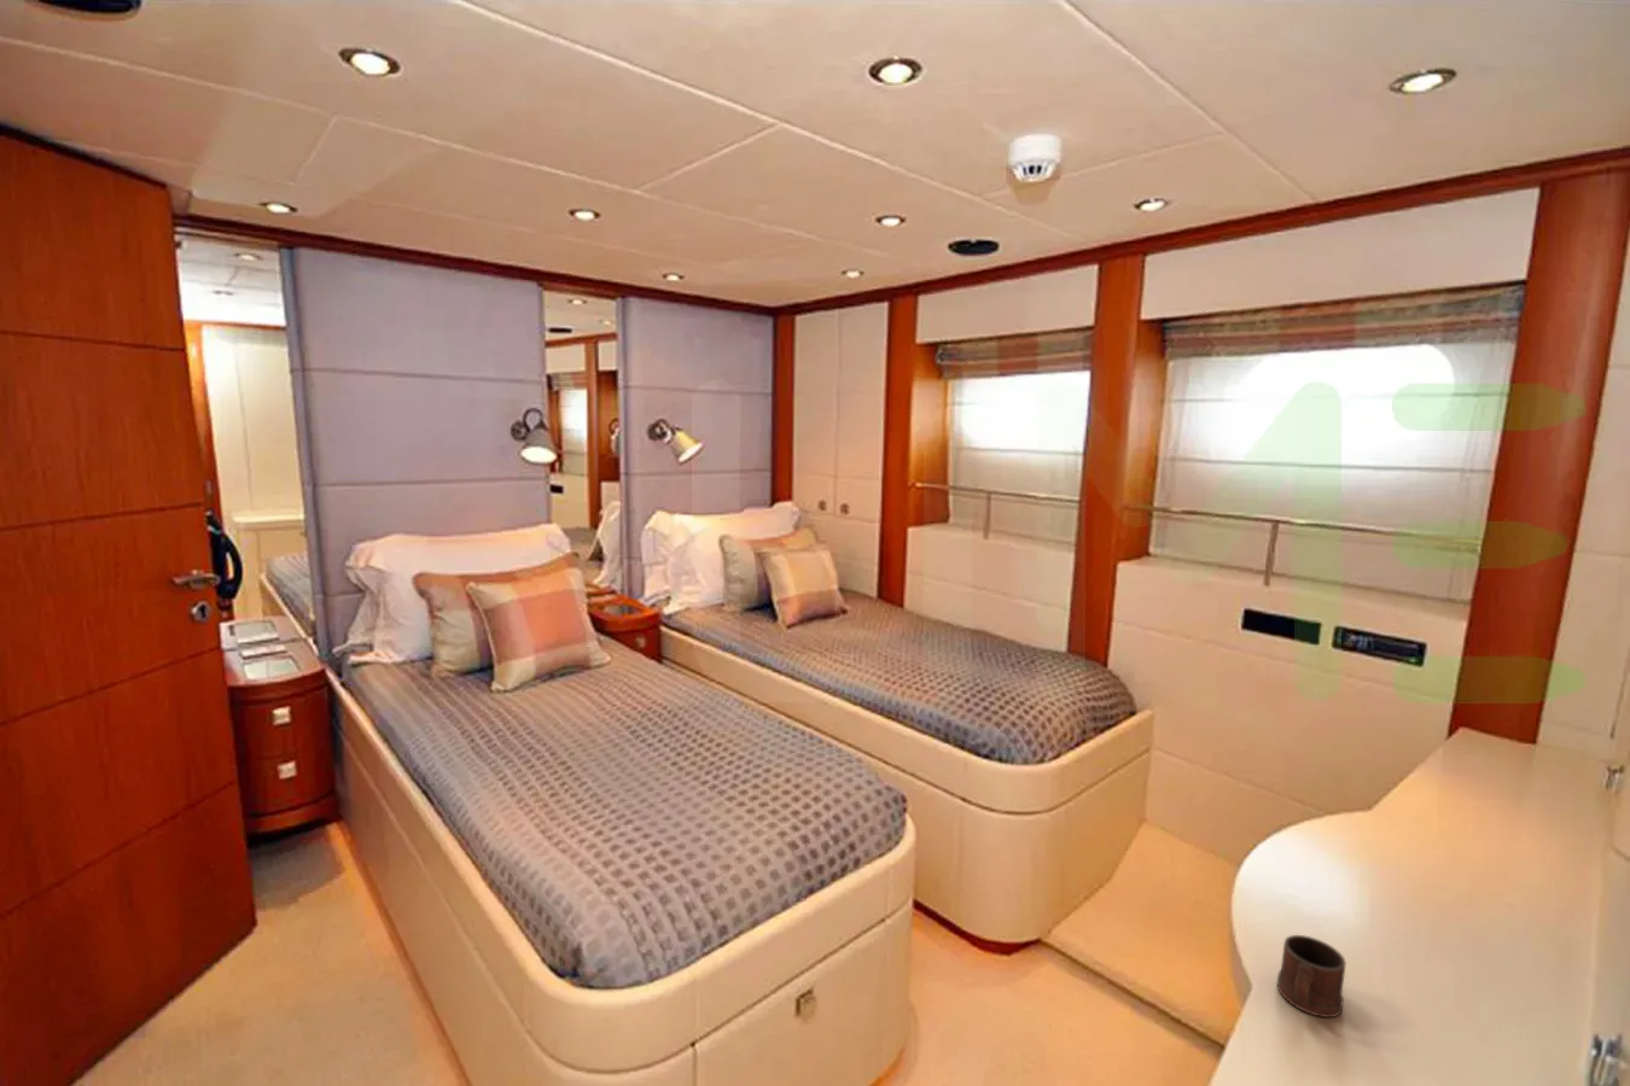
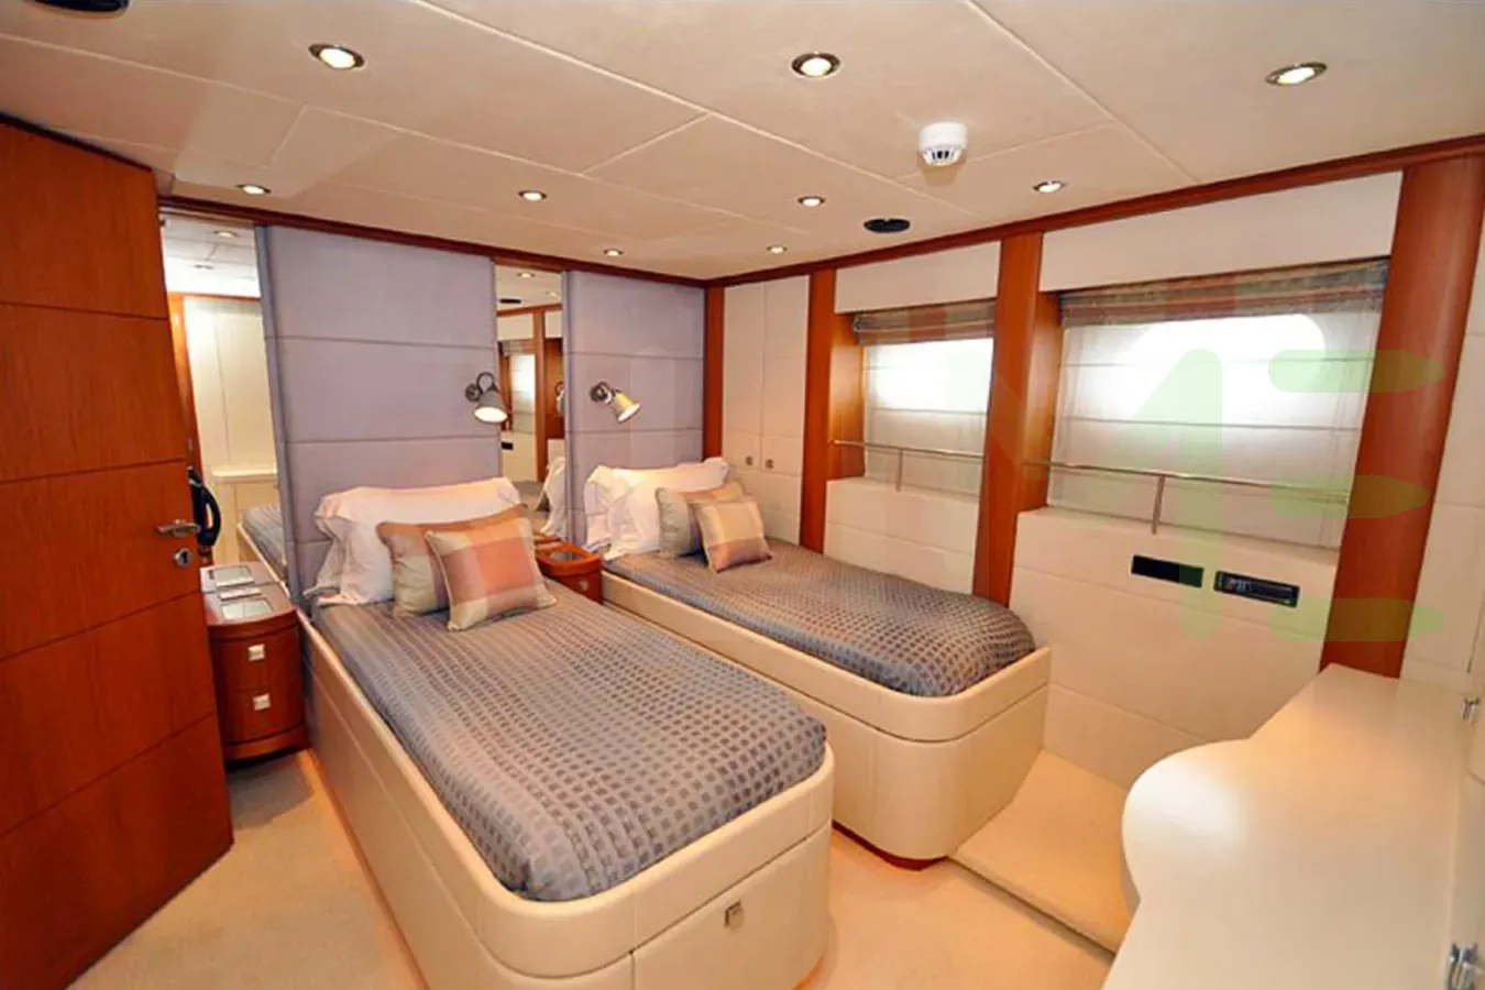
- mug [1276,934,1347,1018]
